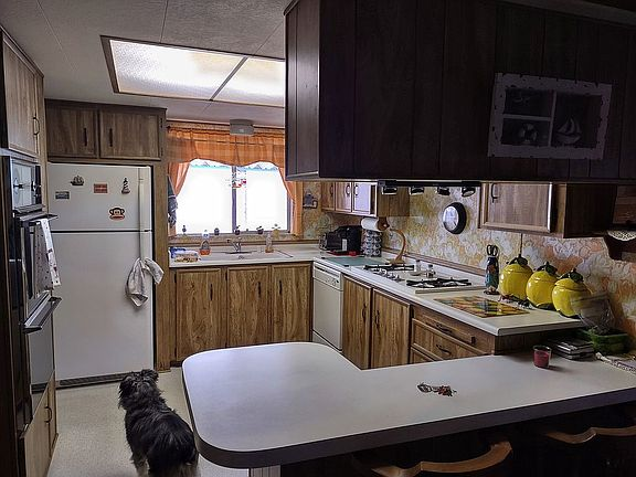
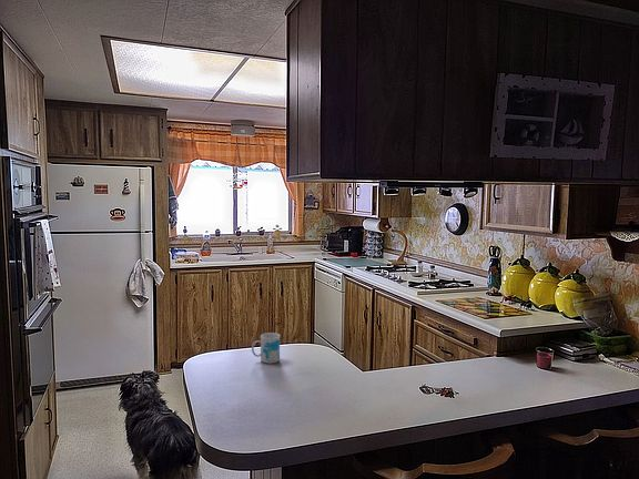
+ mug [251,332,281,365]
